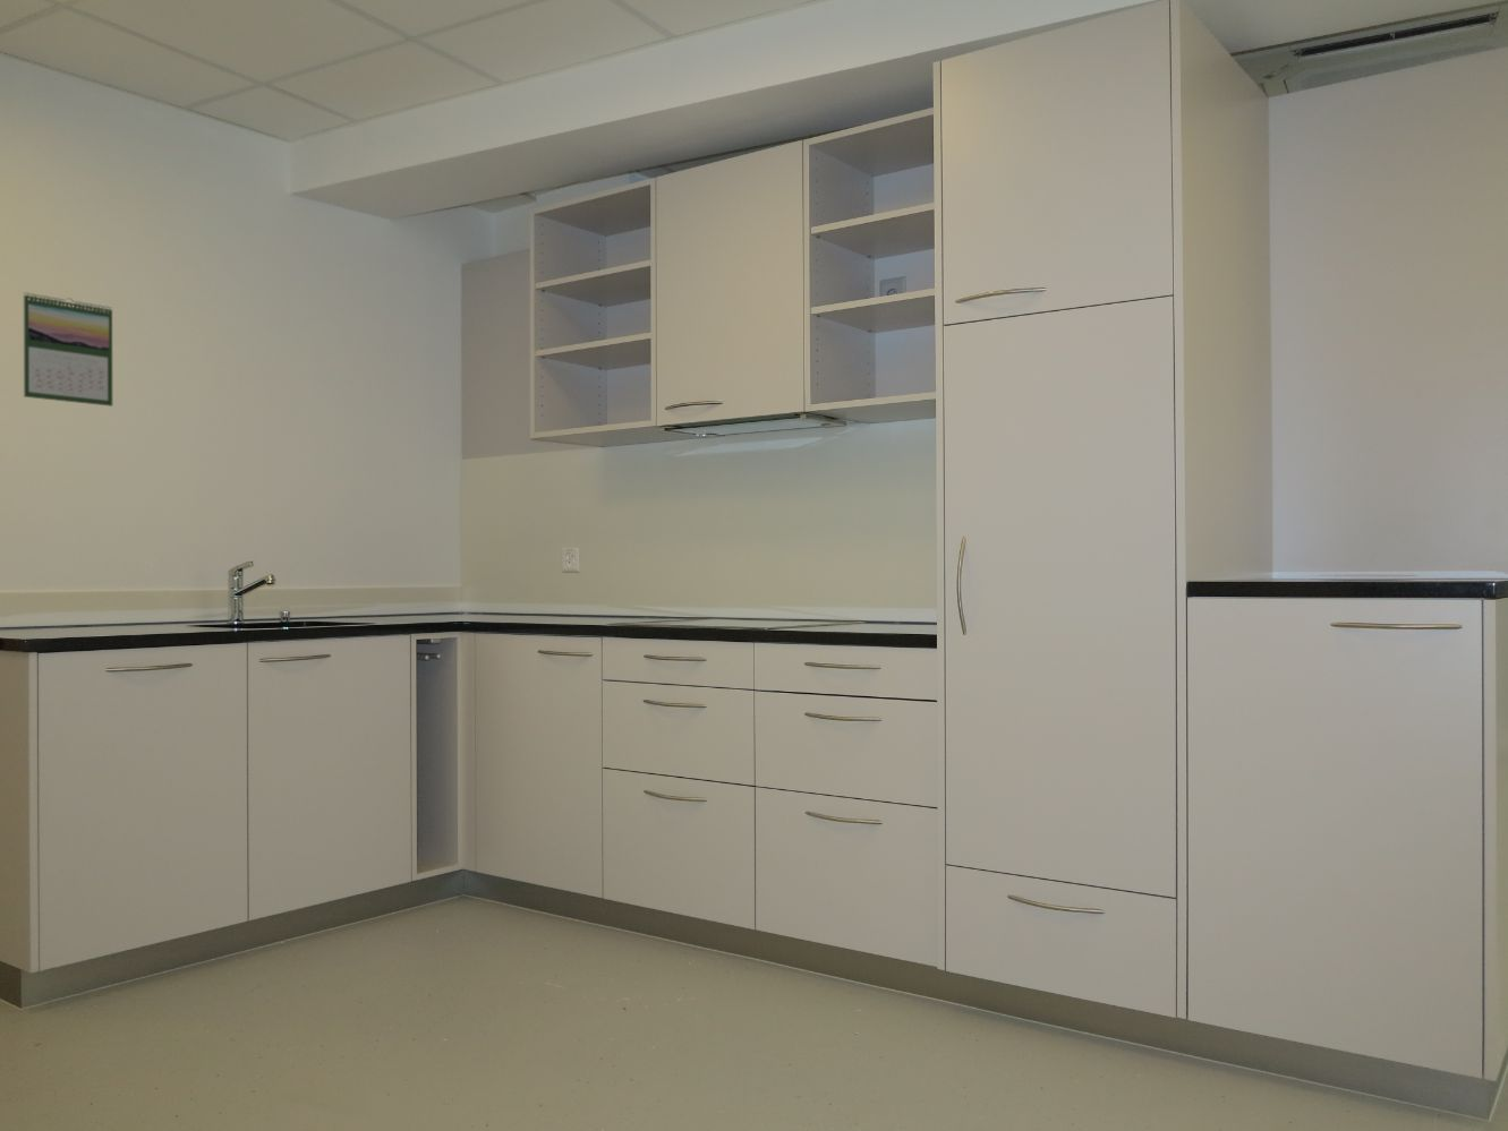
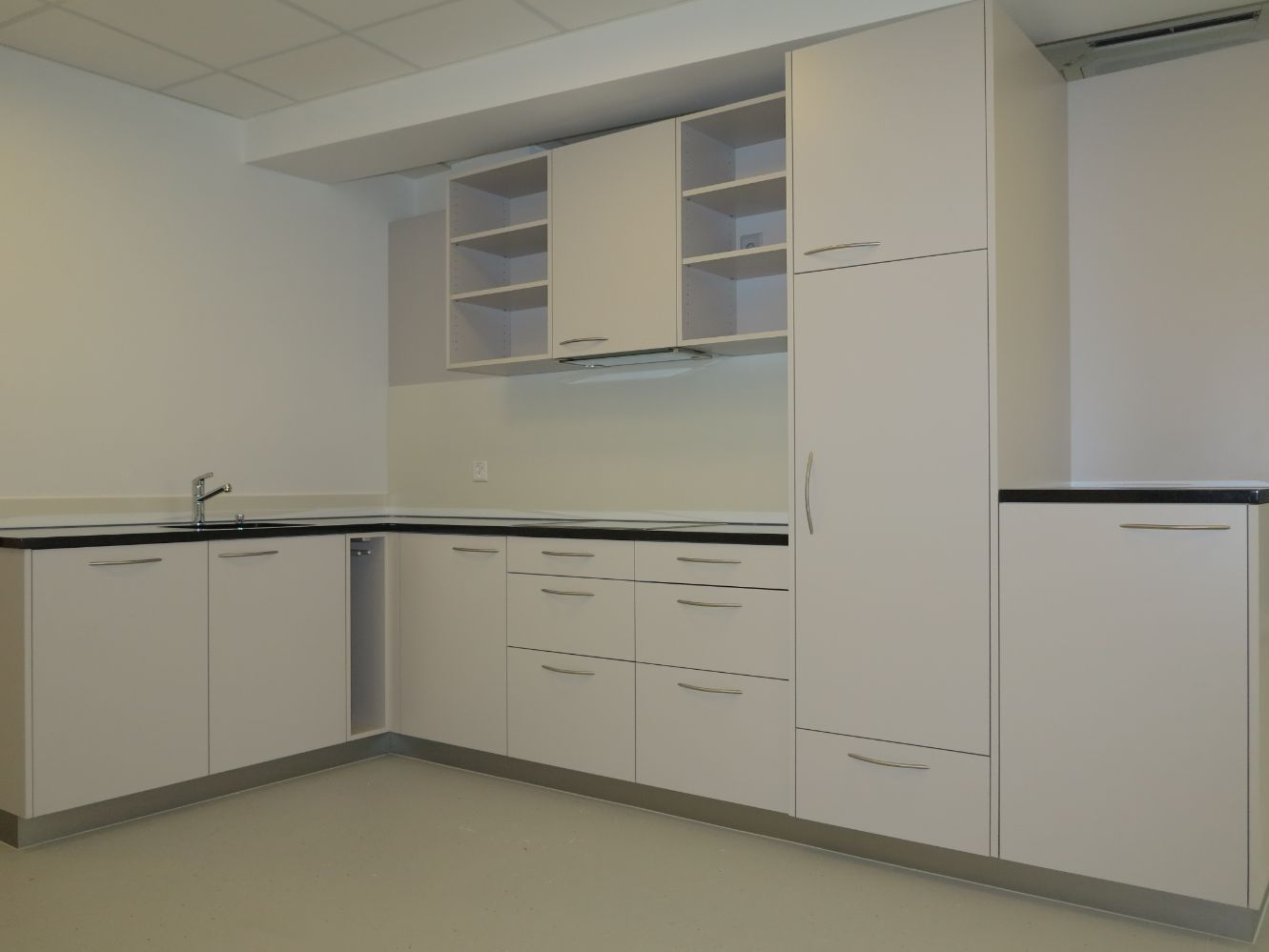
- calendar [23,291,113,407]
